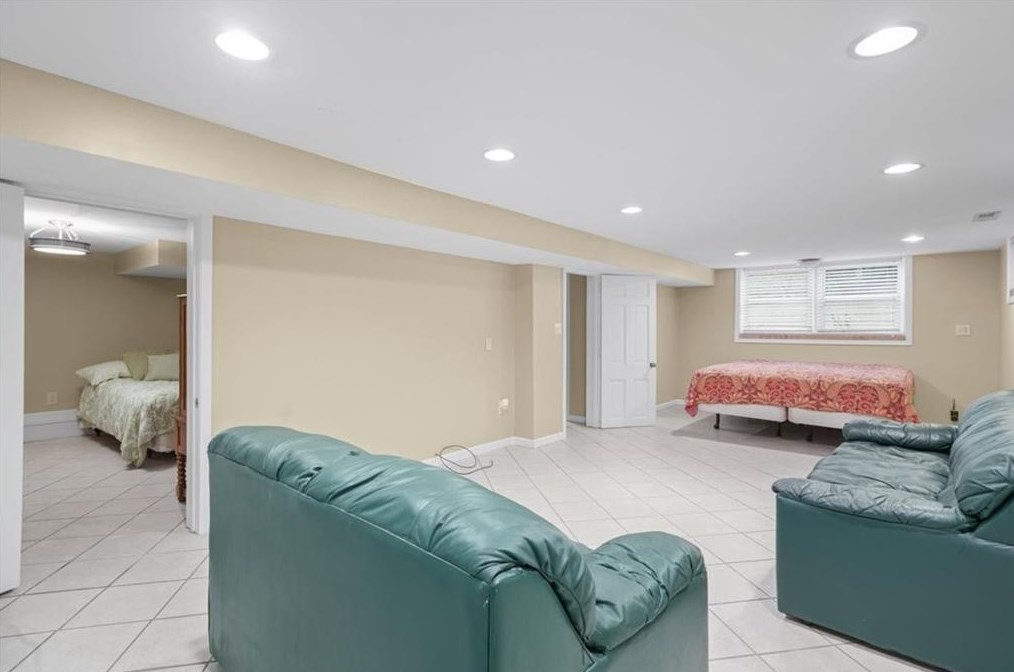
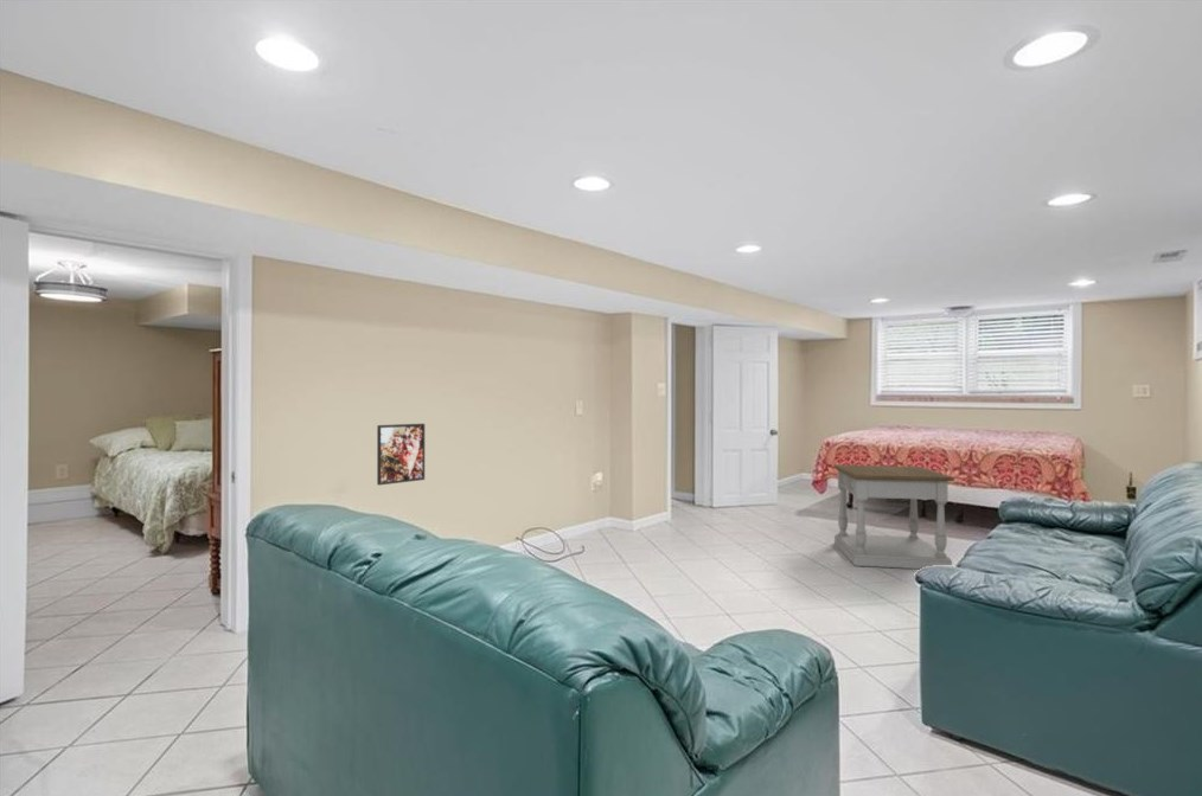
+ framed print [376,423,426,487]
+ side table [832,463,955,570]
